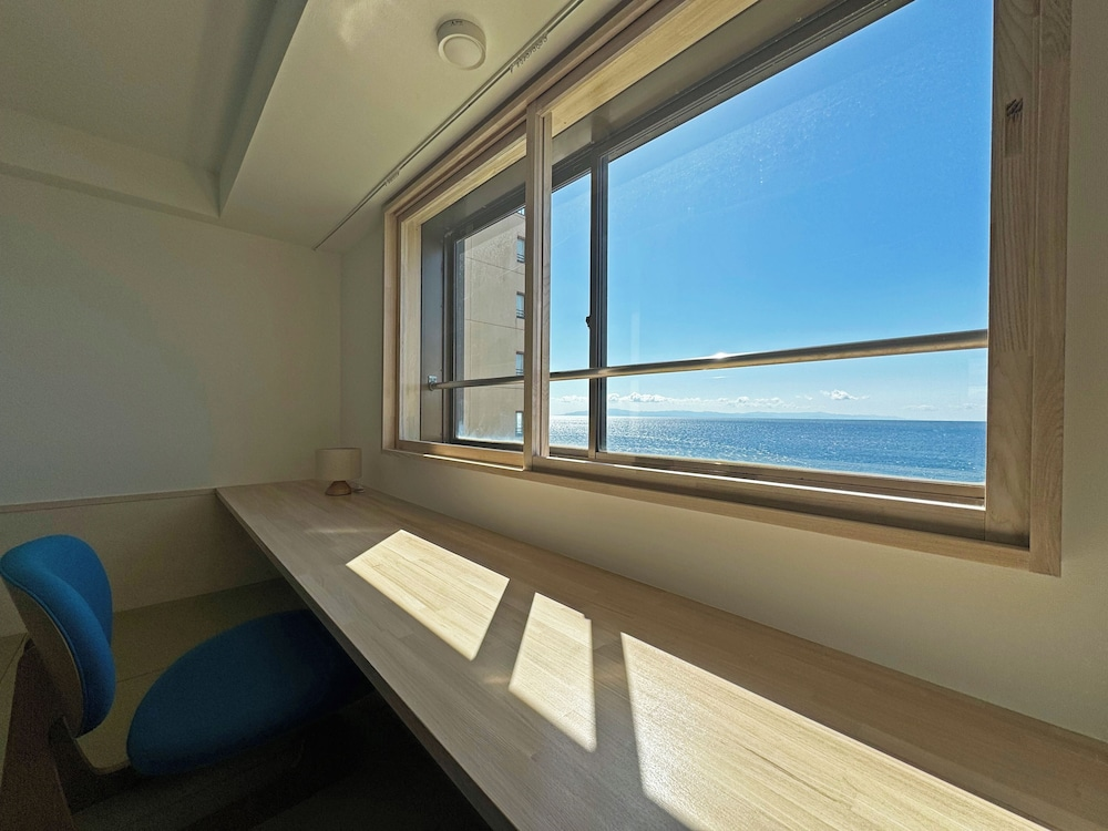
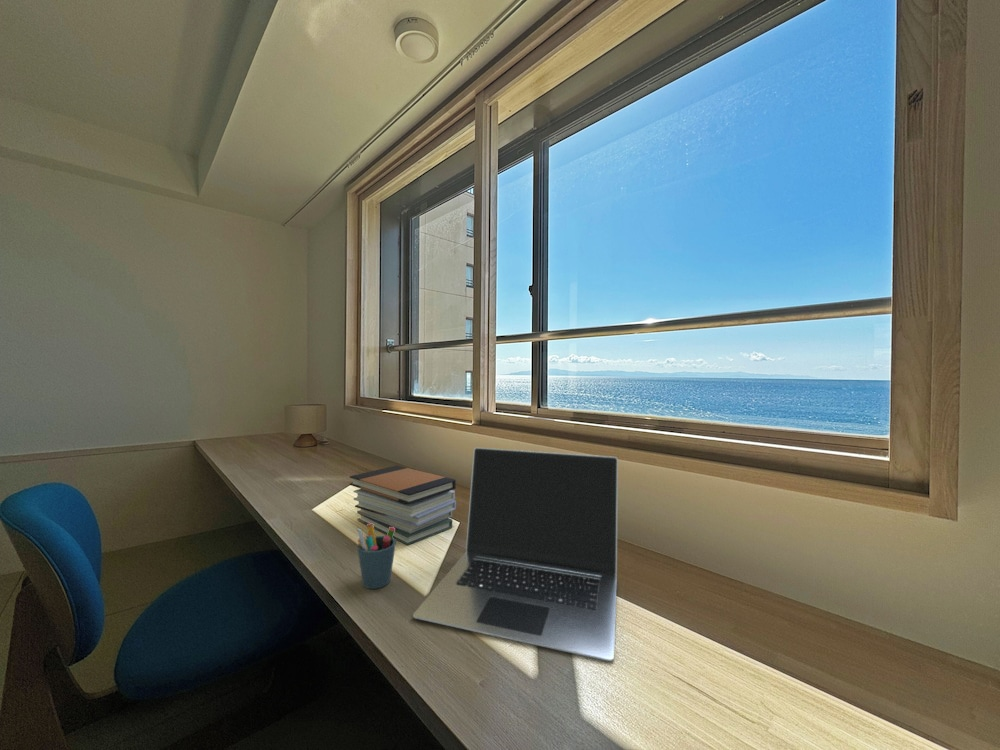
+ pen holder [356,523,397,590]
+ book stack [349,465,457,546]
+ laptop [412,447,619,662]
